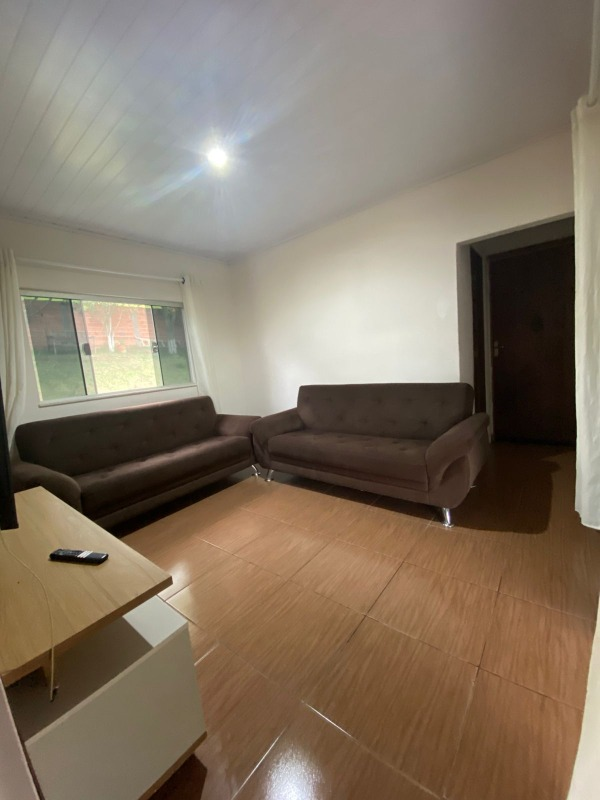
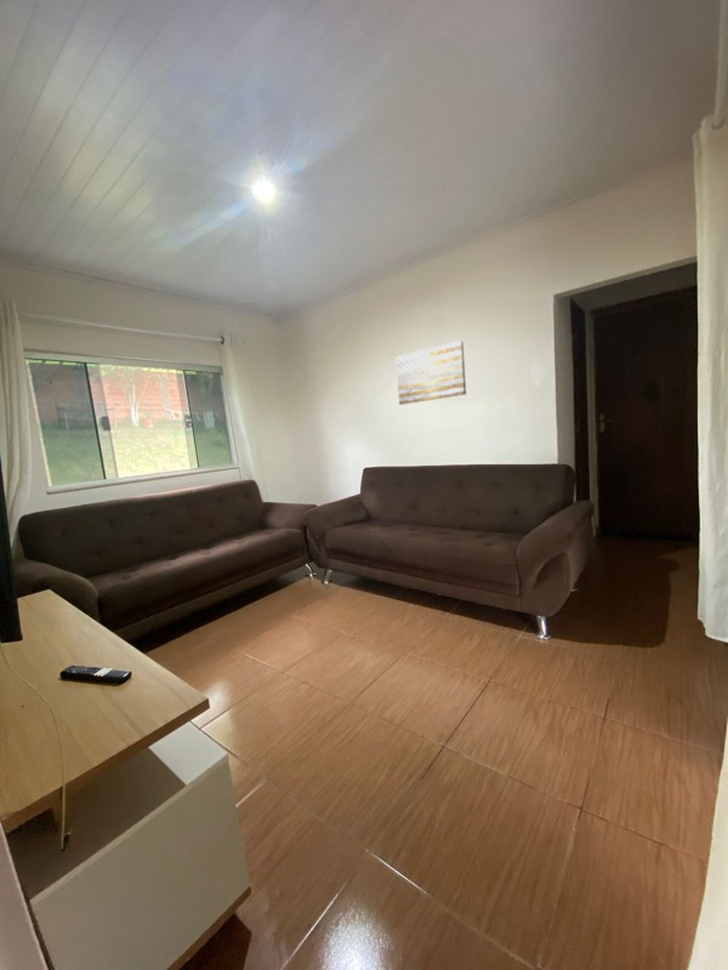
+ wall art [394,340,467,406]
